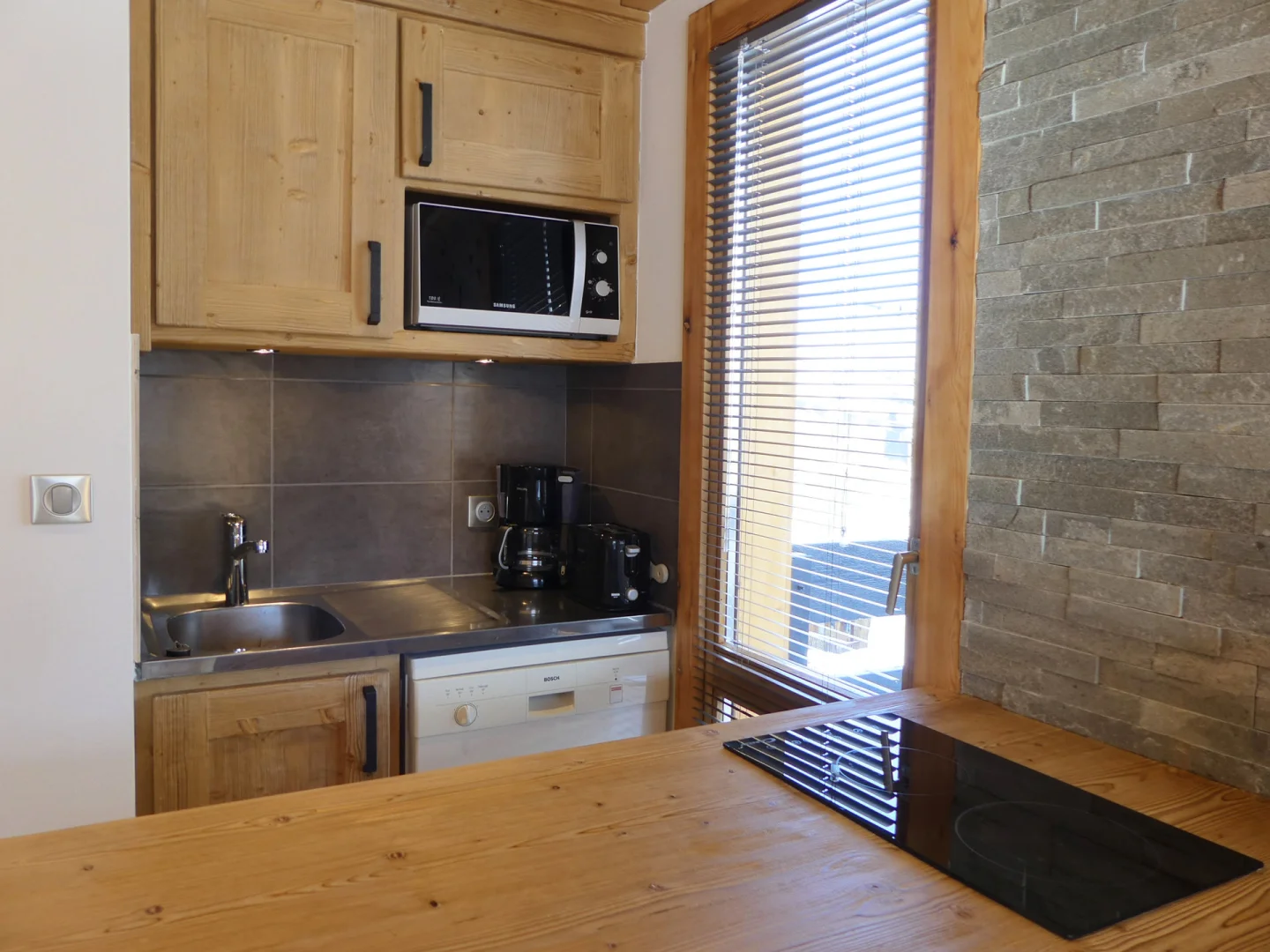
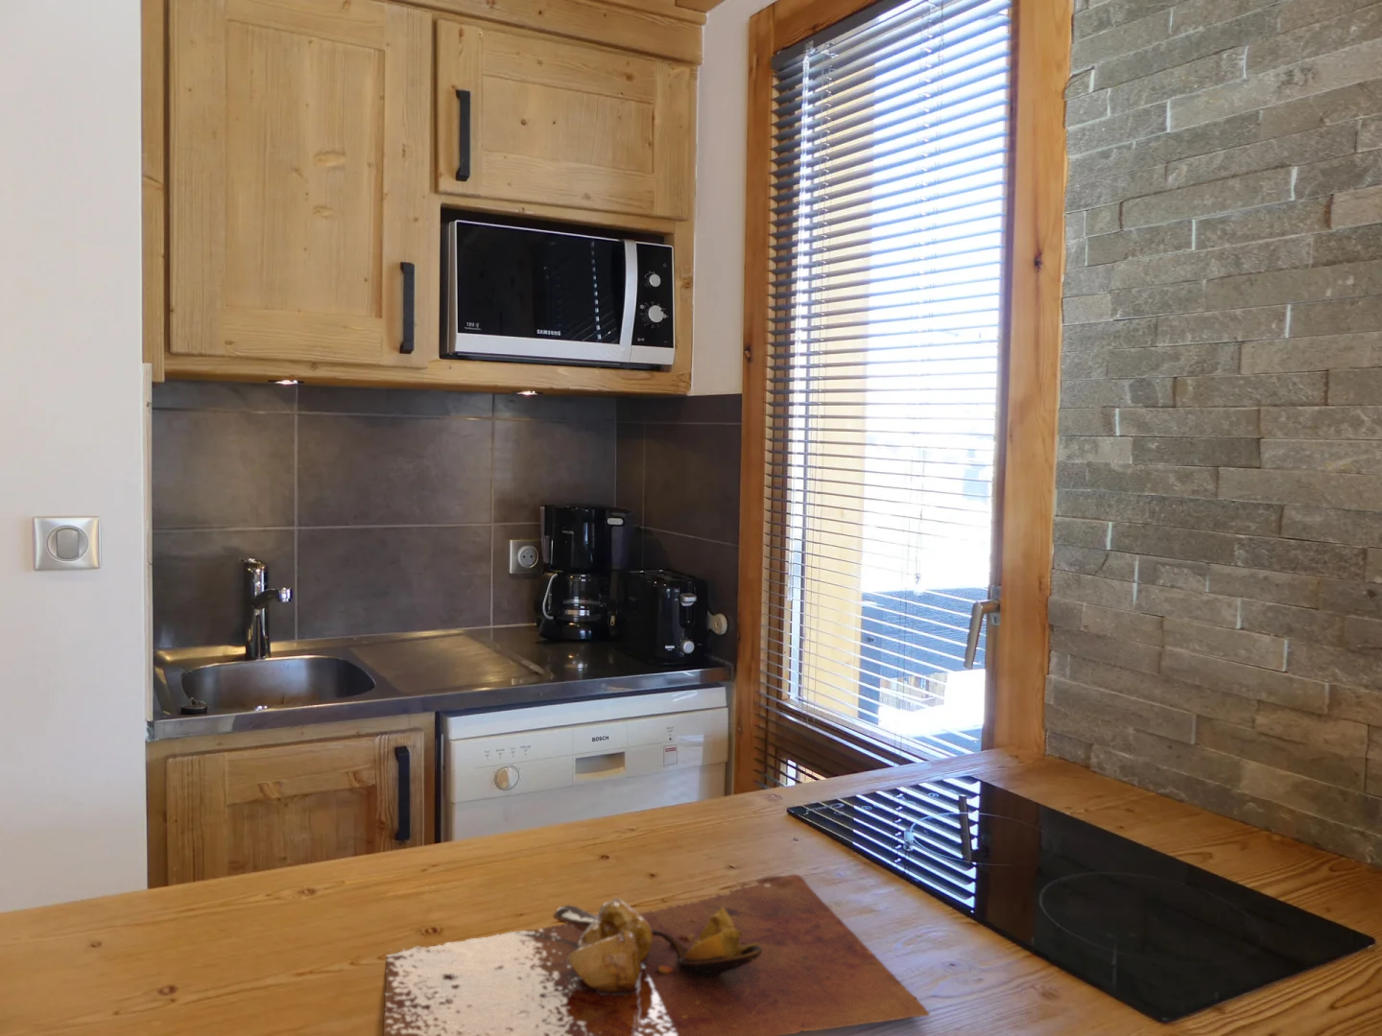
+ cutting board [383,873,930,1036]
